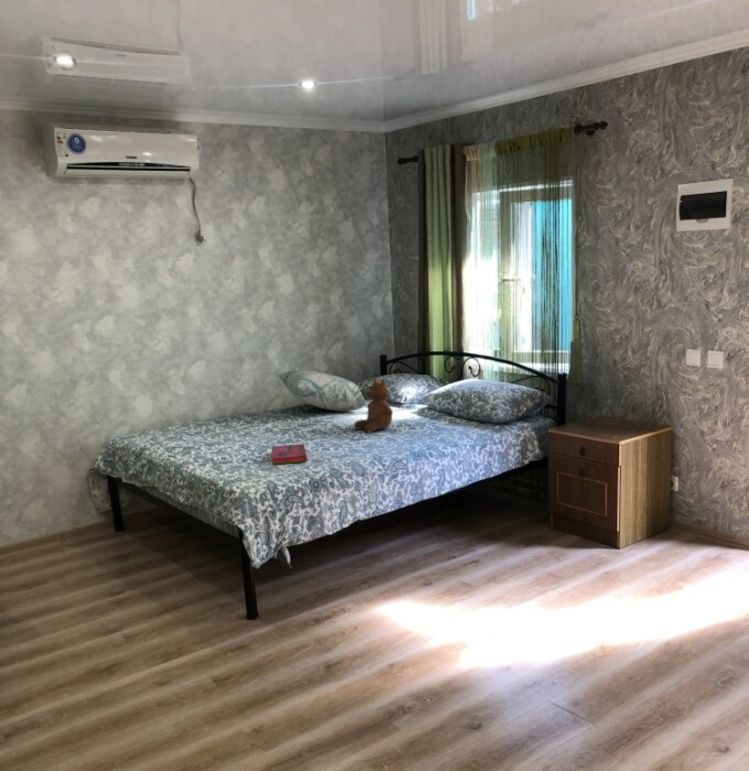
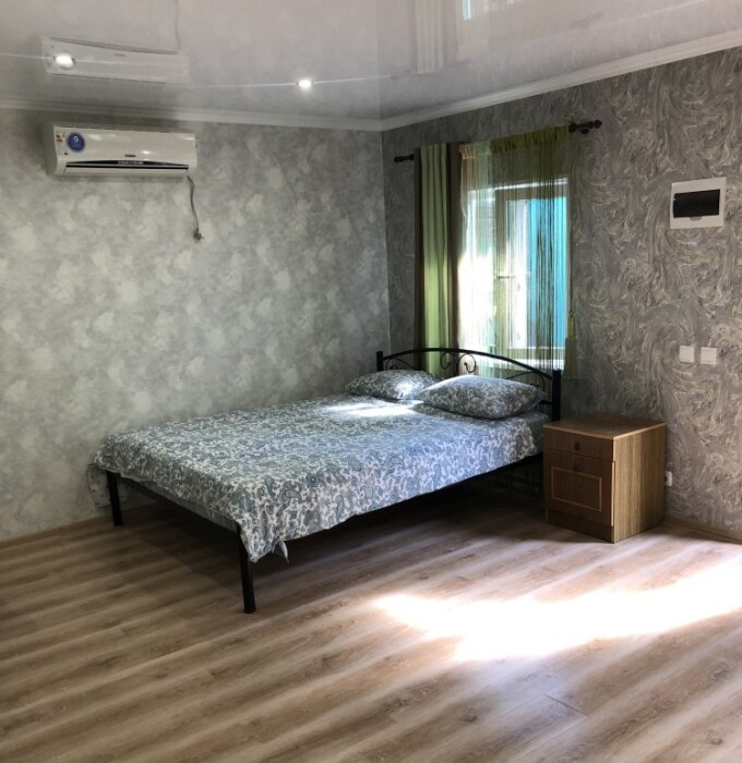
- decorative pillow [276,369,367,412]
- hardback book [271,443,308,465]
- teddy bear [354,377,394,434]
